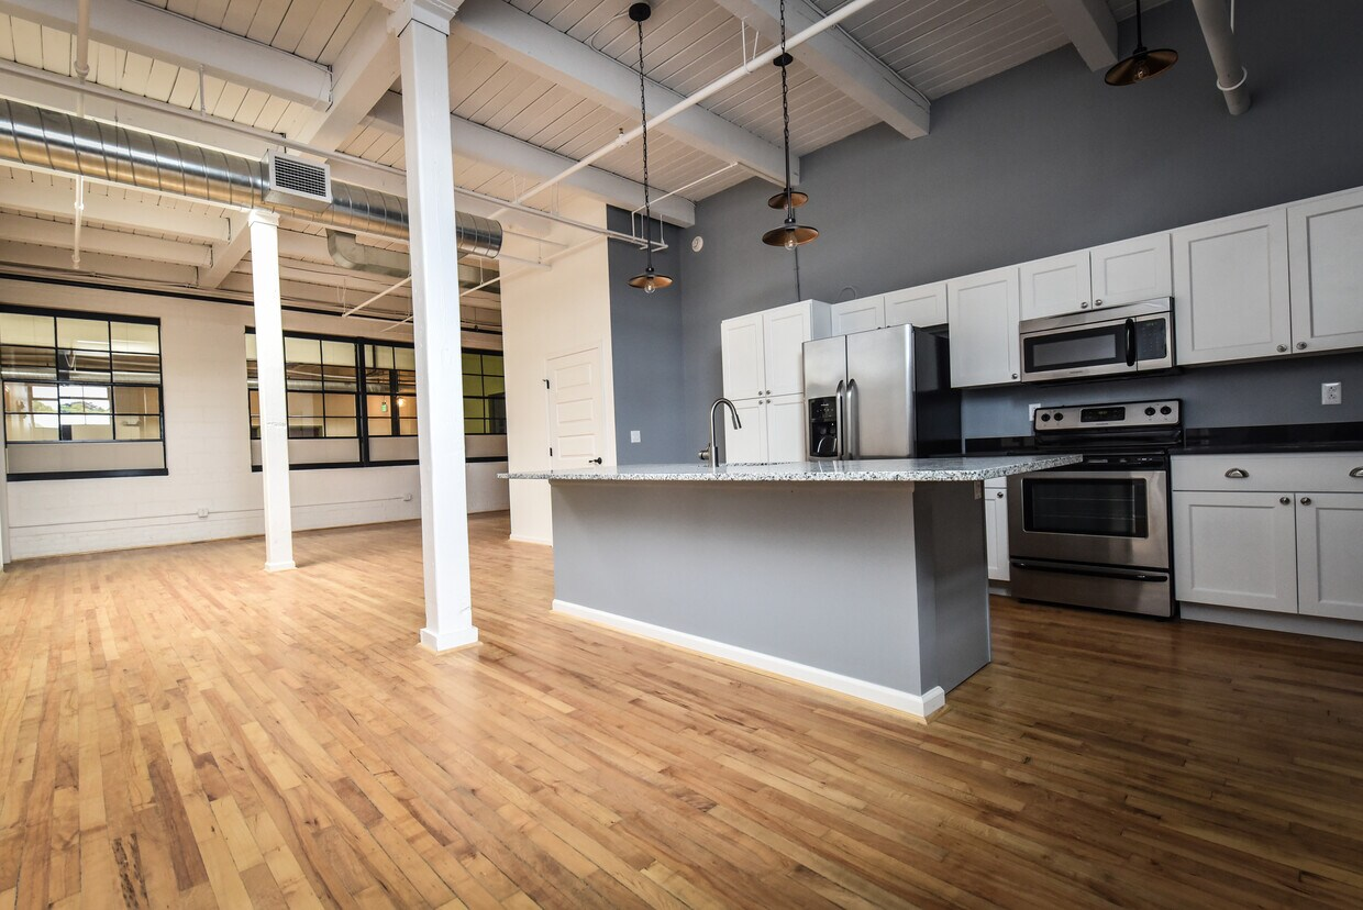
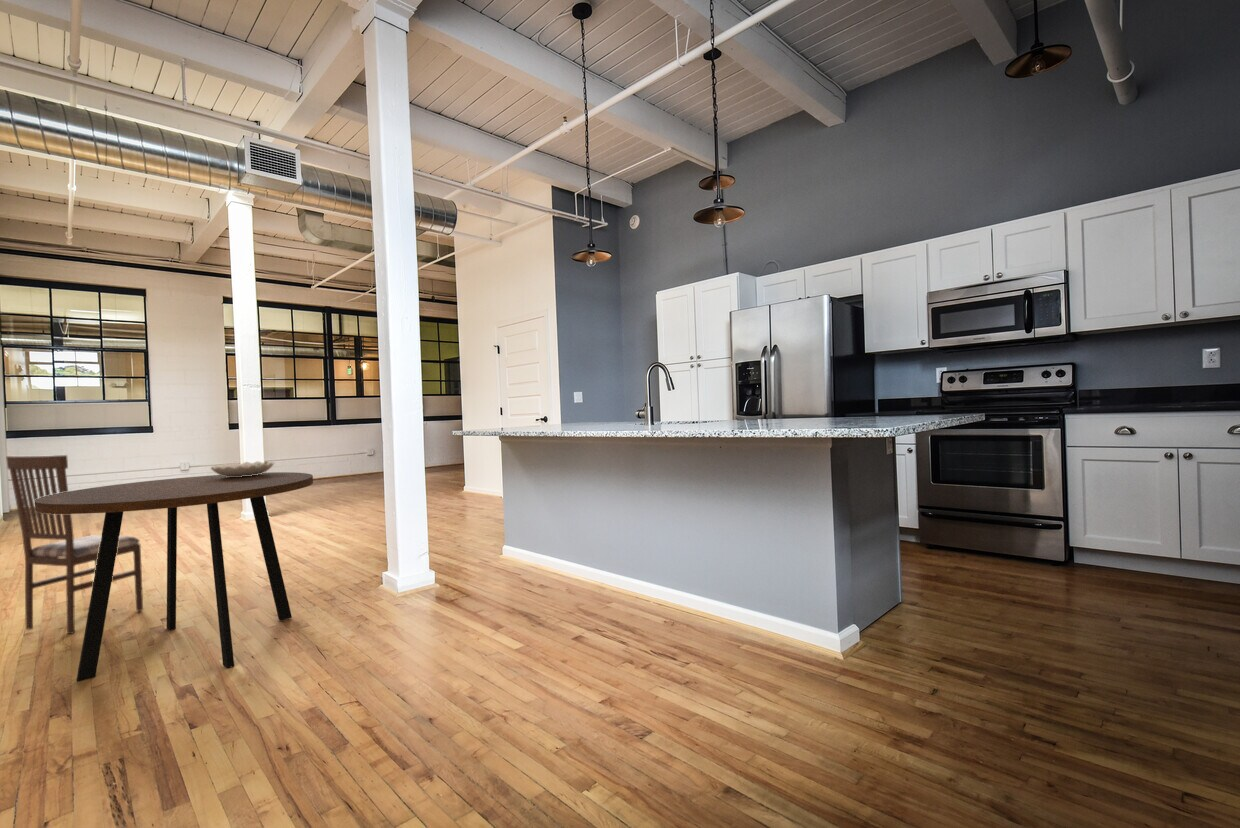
+ dining chair [5,454,144,635]
+ dining table [34,471,314,683]
+ decorative bowl [210,460,275,477]
